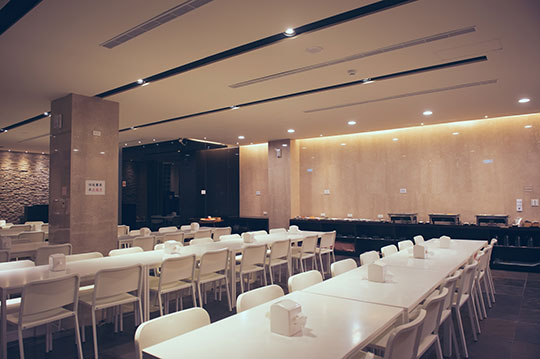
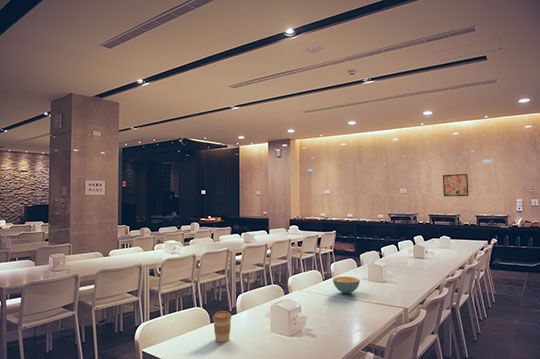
+ cereal bowl [332,276,361,295]
+ coffee cup [212,310,232,343]
+ wall art [442,173,469,197]
